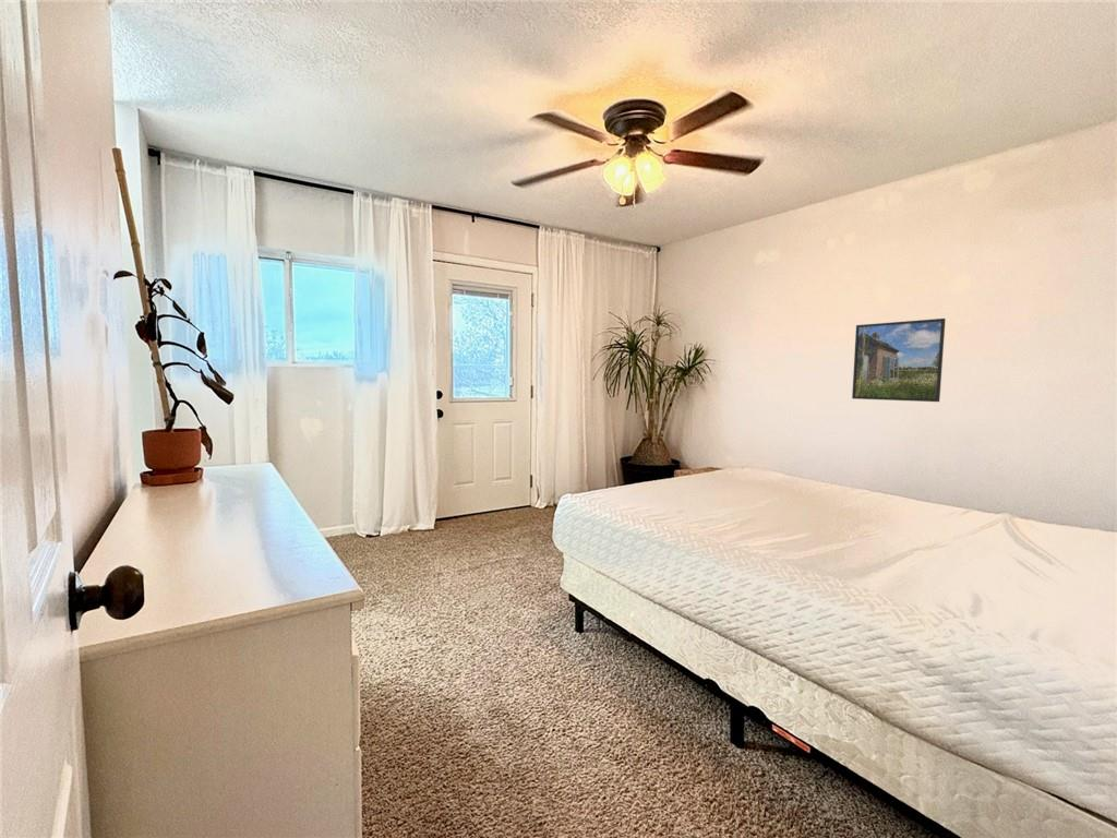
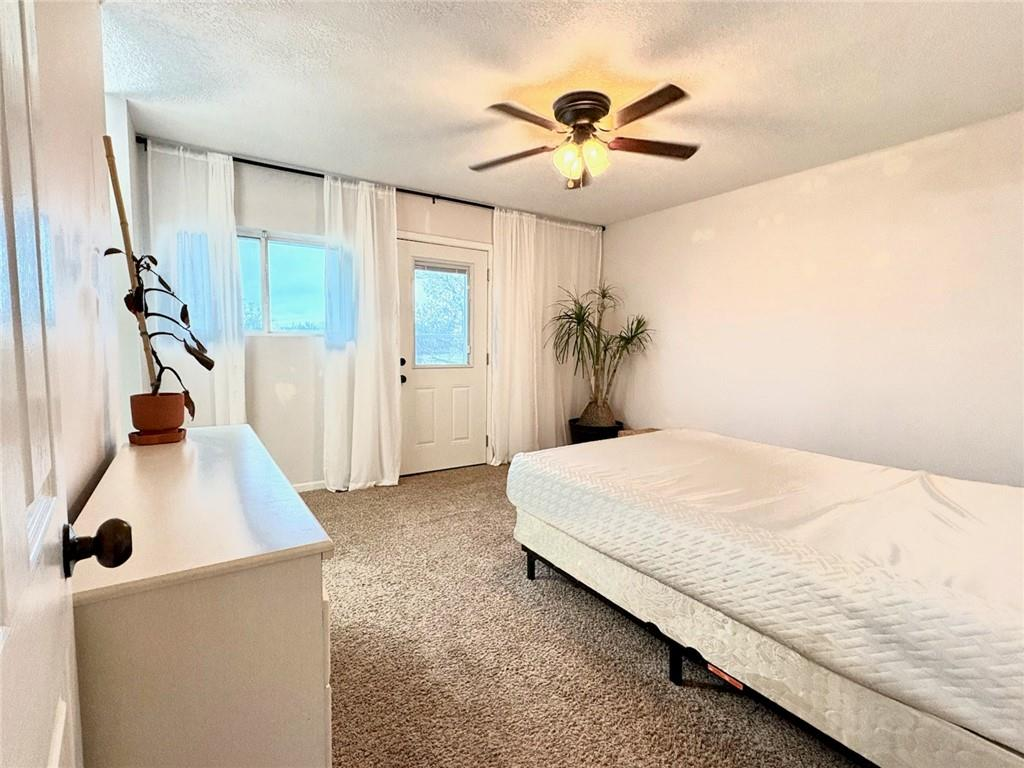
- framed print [851,318,947,403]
